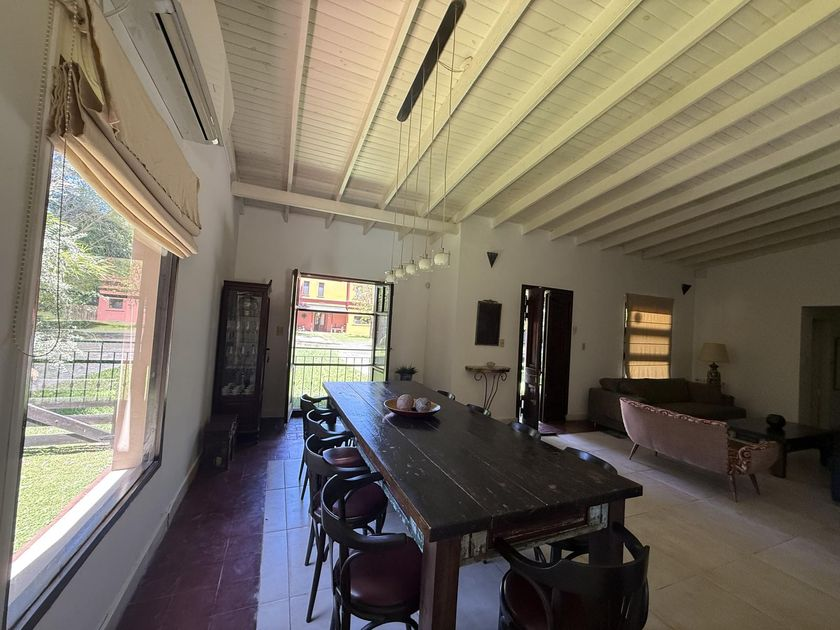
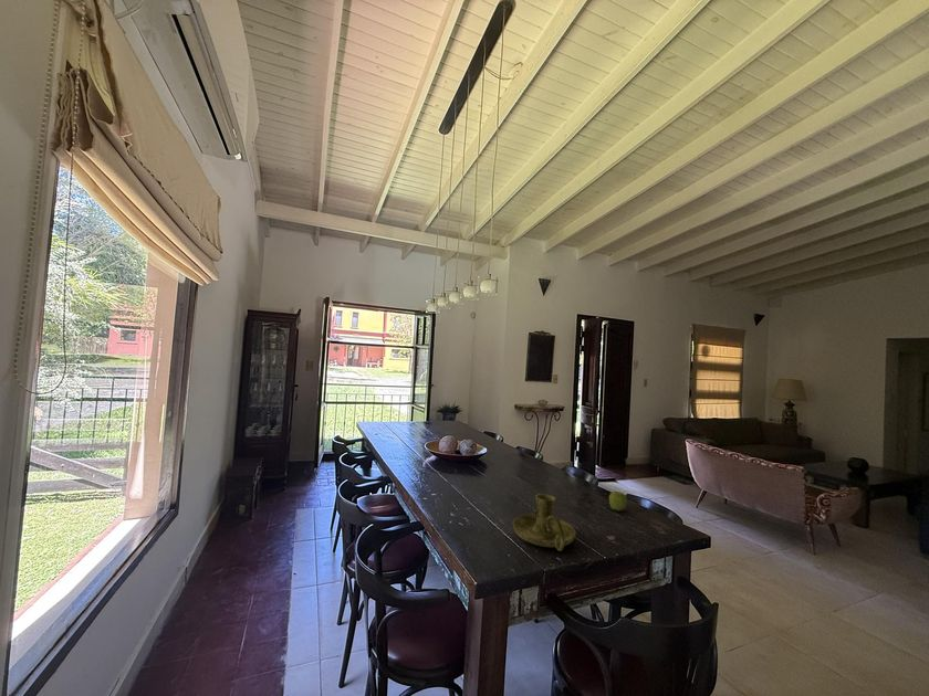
+ candle holder [512,493,577,552]
+ apple [608,491,628,513]
